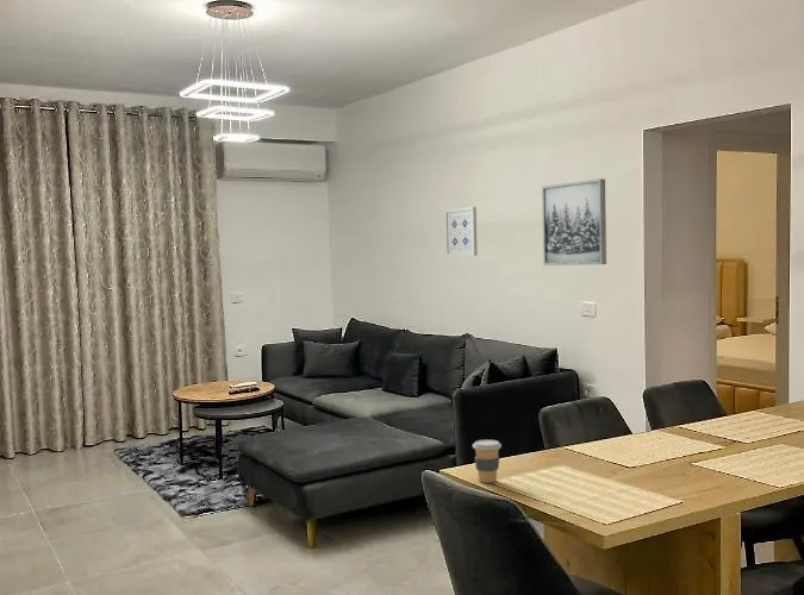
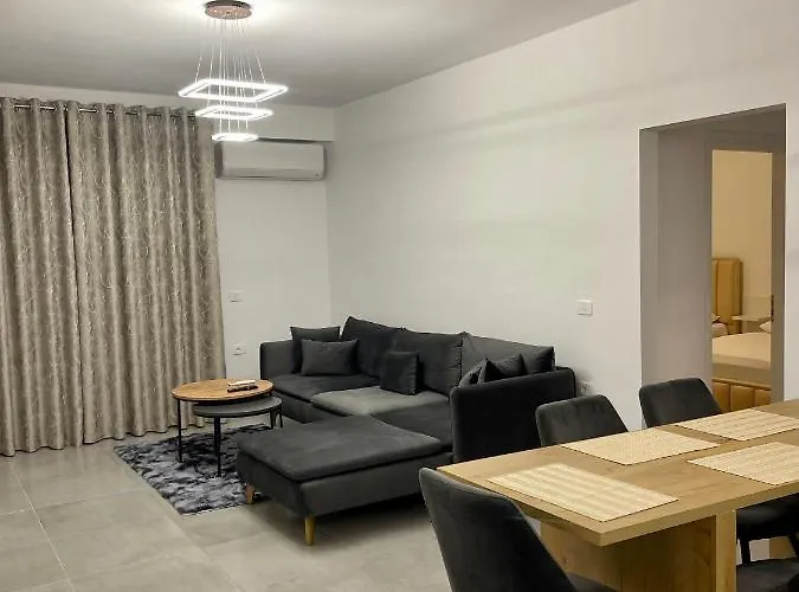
- coffee cup [472,439,503,484]
- wall art [541,177,607,267]
- wall art [443,206,479,257]
